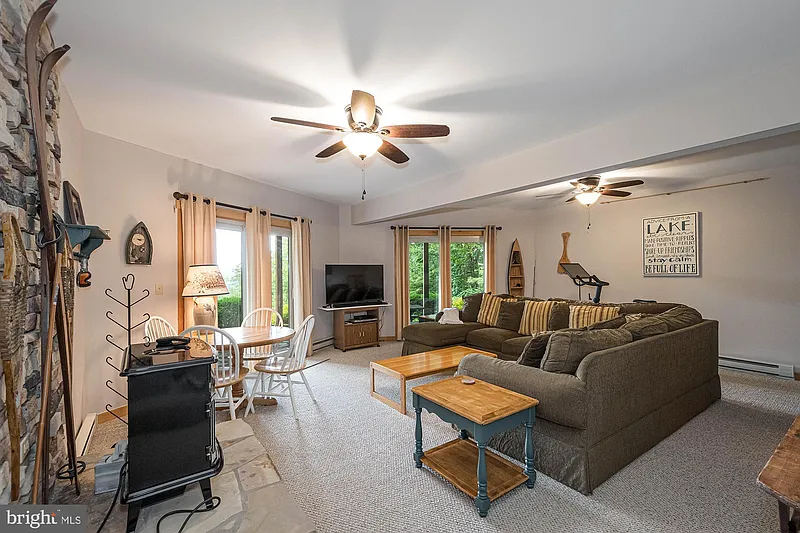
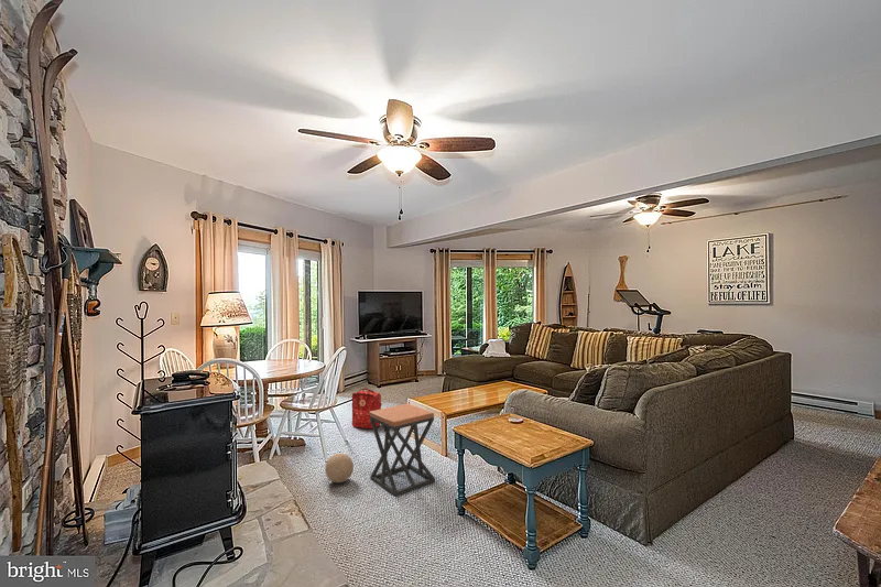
+ ball [324,453,355,483]
+ stool [370,403,436,497]
+ backpack [351,387,382,430]
